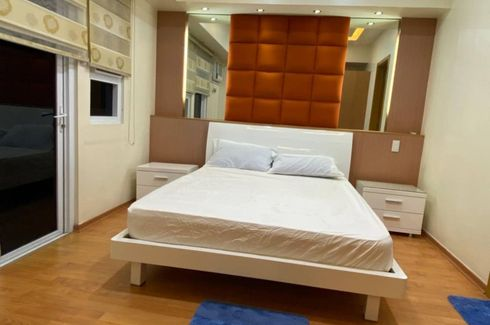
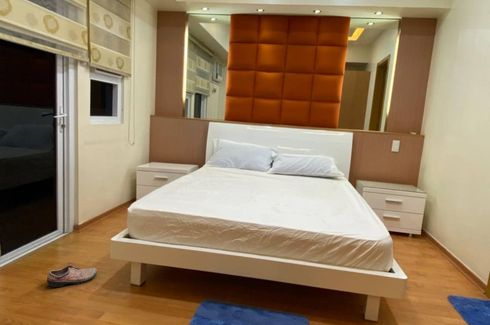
+ shoe [46,264,98,288]
